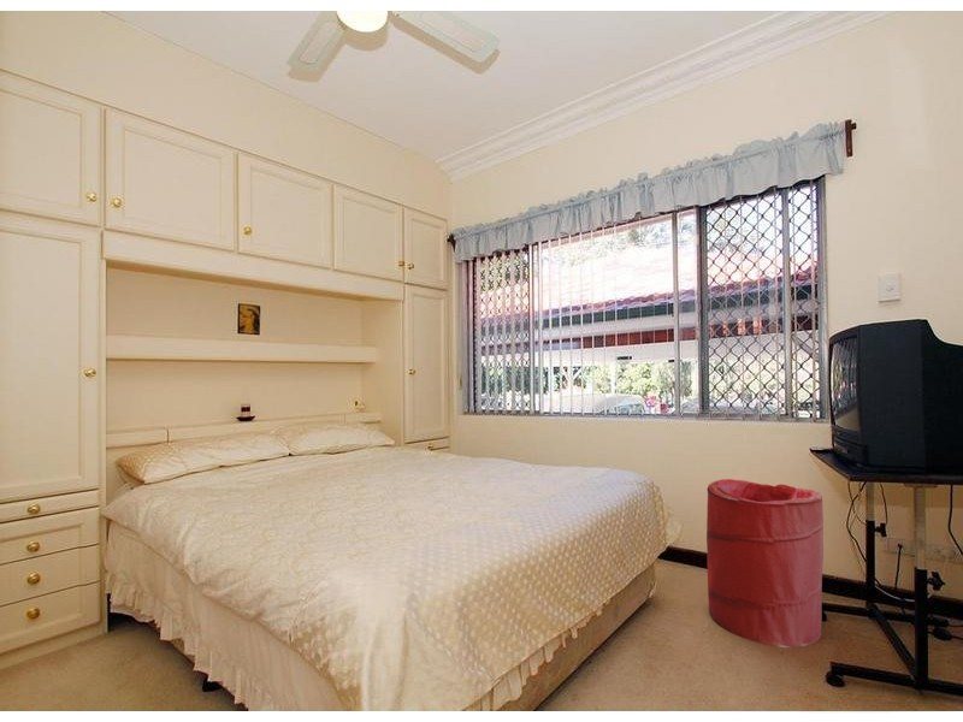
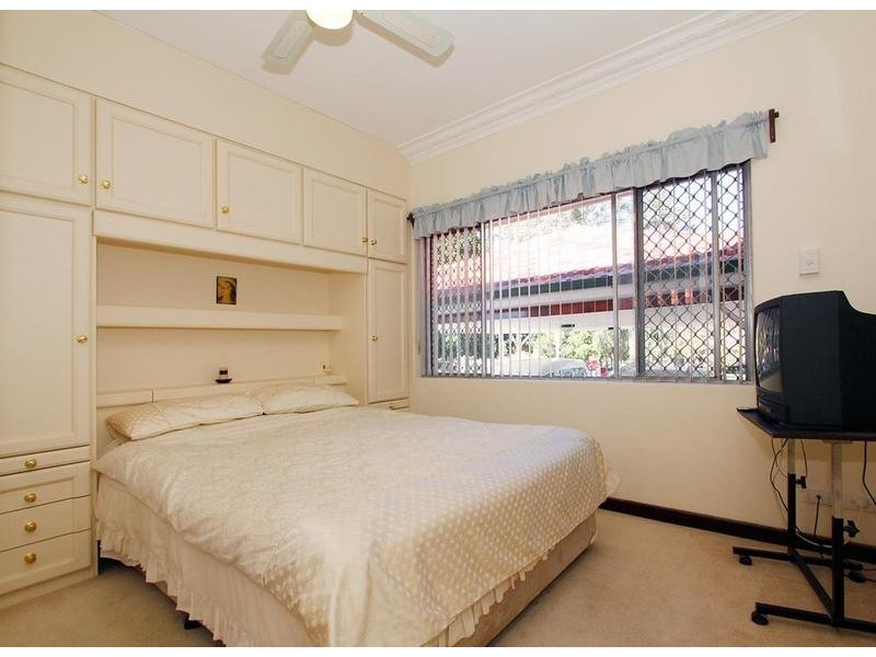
- laundry hamper [705,478,825,649]
